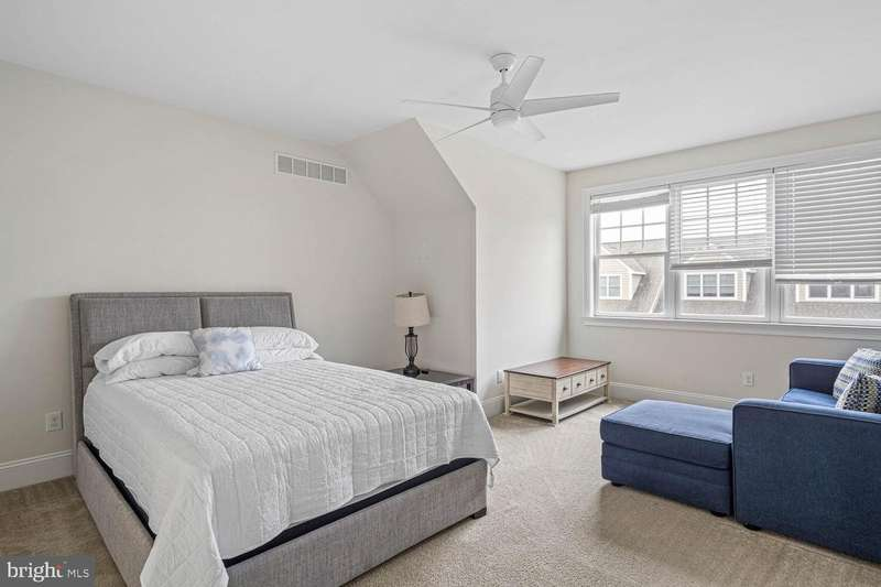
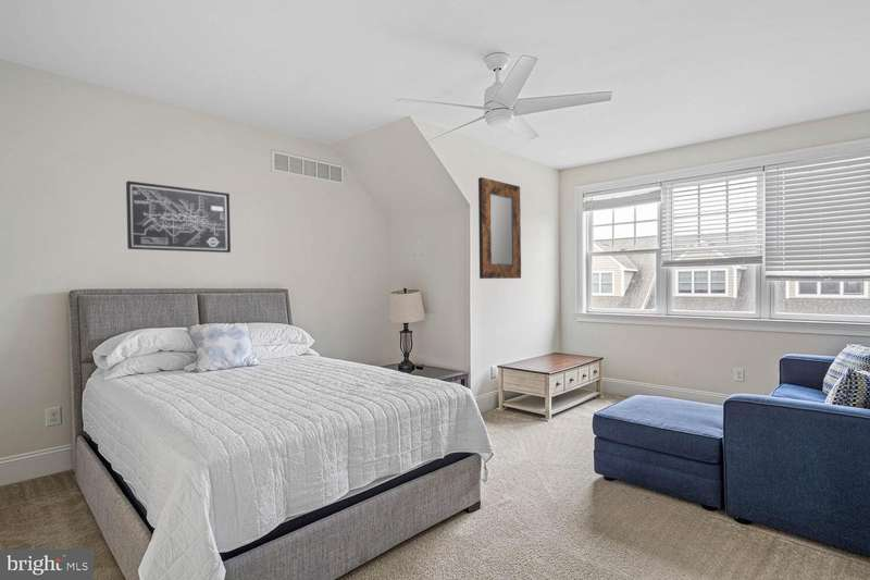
+ wall art [125,180,232,254]
+ home mirror [477,176,522,280]
